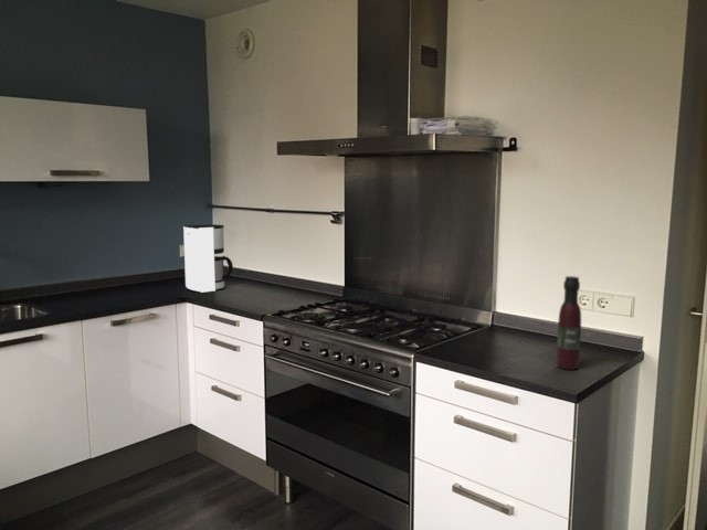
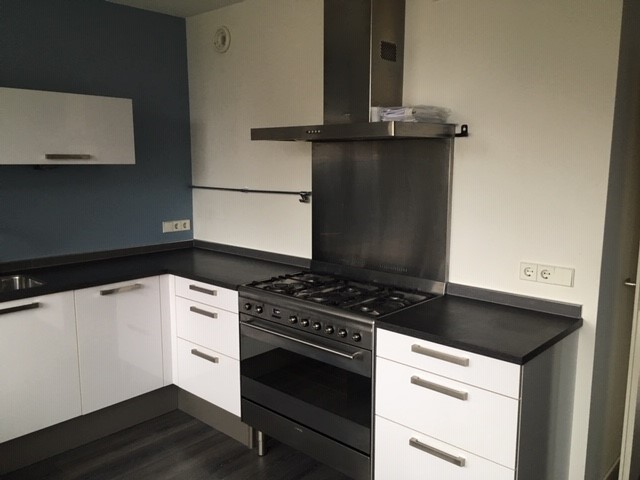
- wine bottle [556,275,582,371]
- coffee maker [182,223,234,294]
